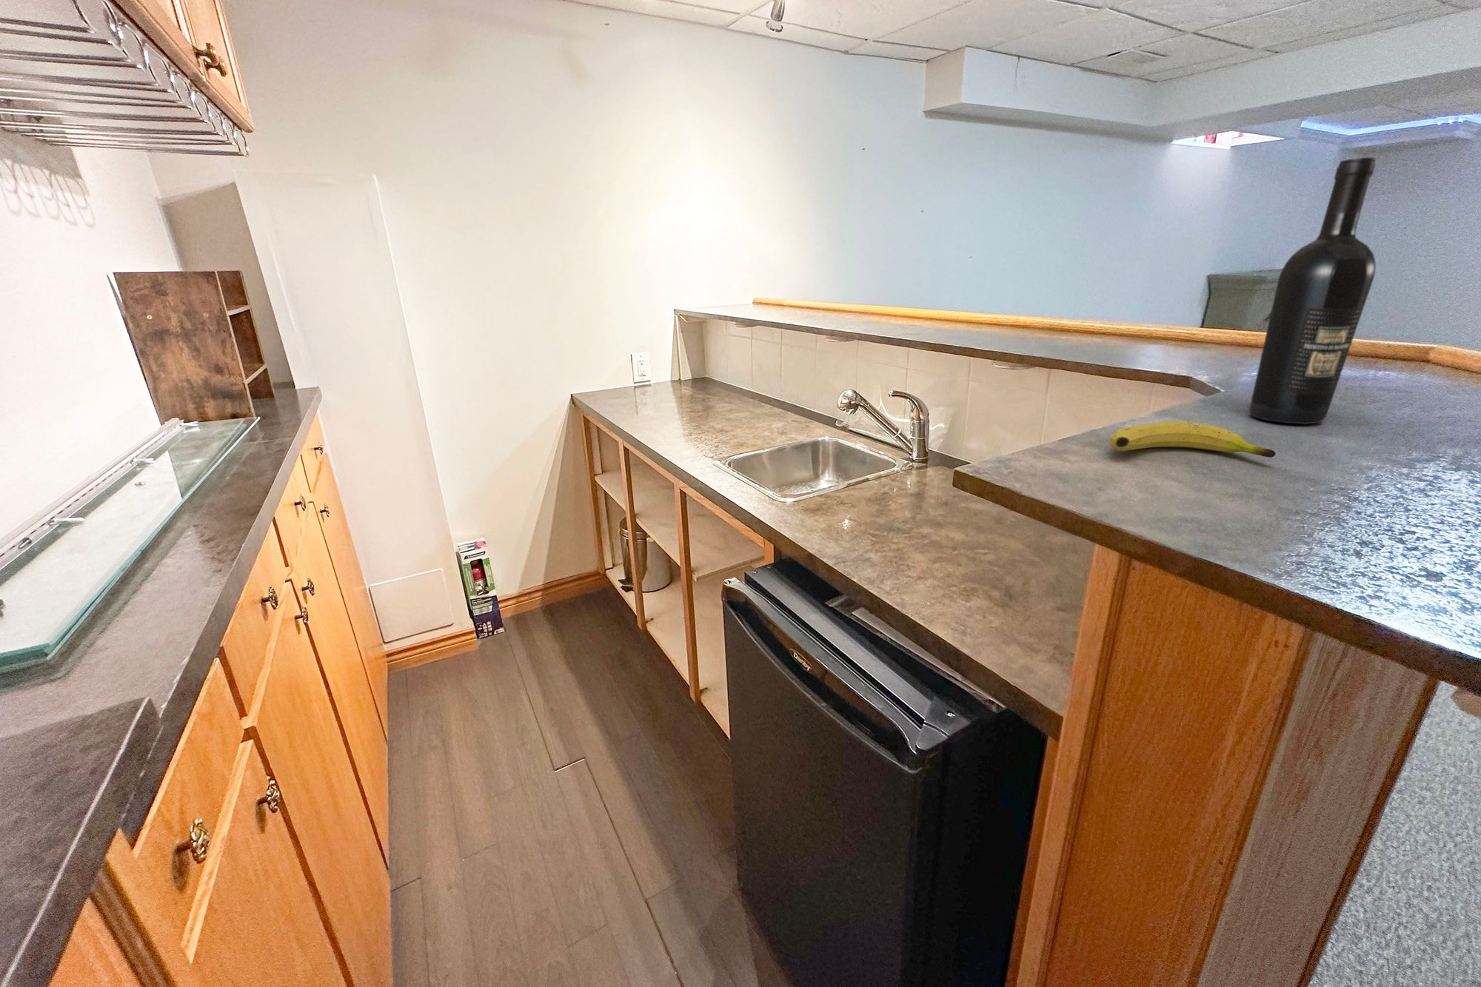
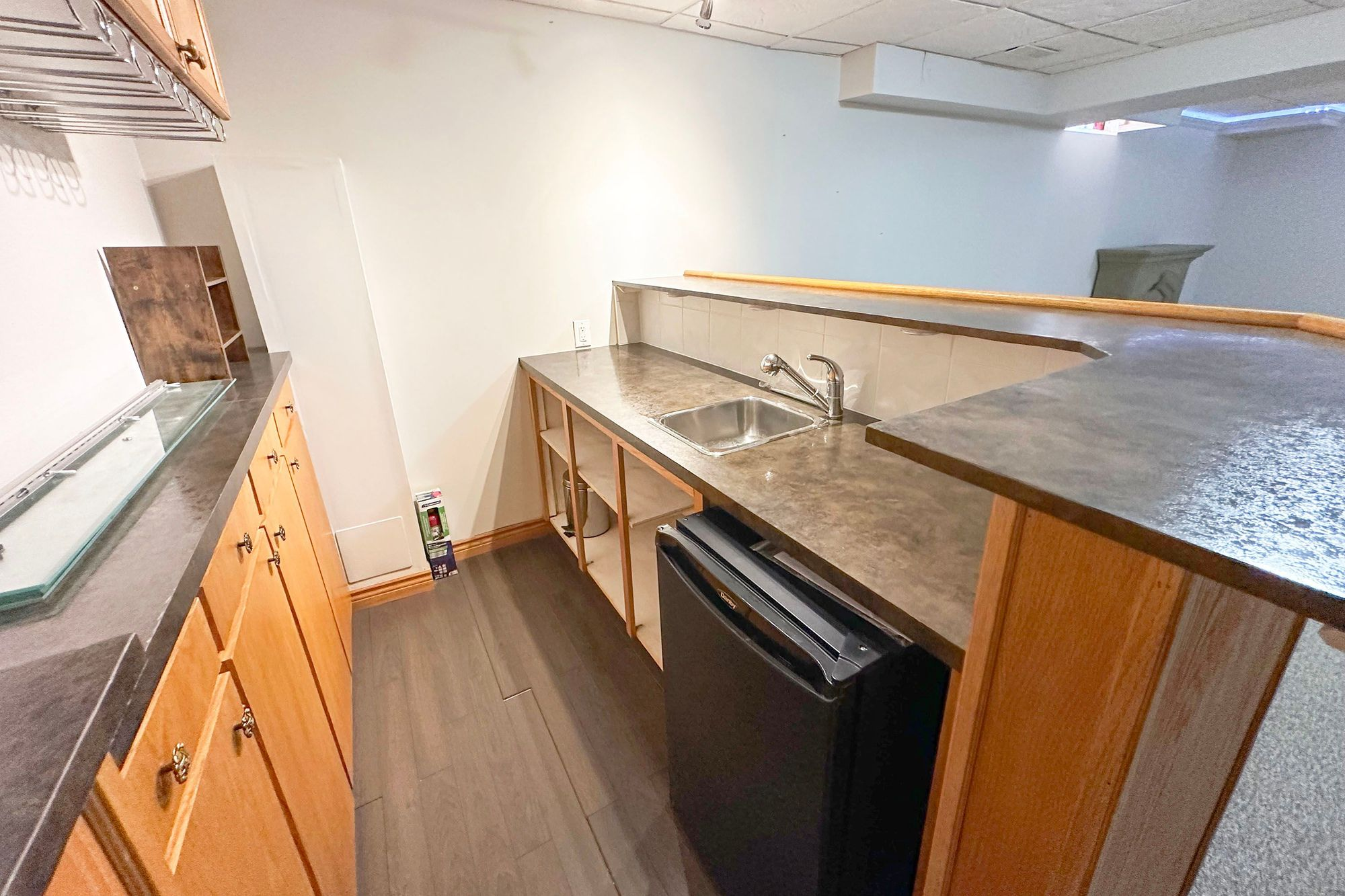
- fruit [1109,421,1276,458]
- wine bottle [1249,156,1376,425]
